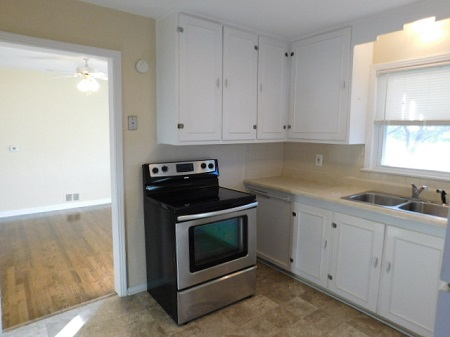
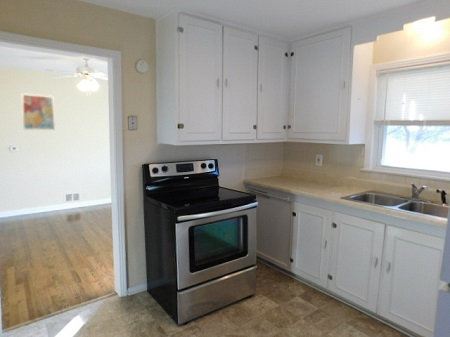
+ wall art [21,92,56,131]
